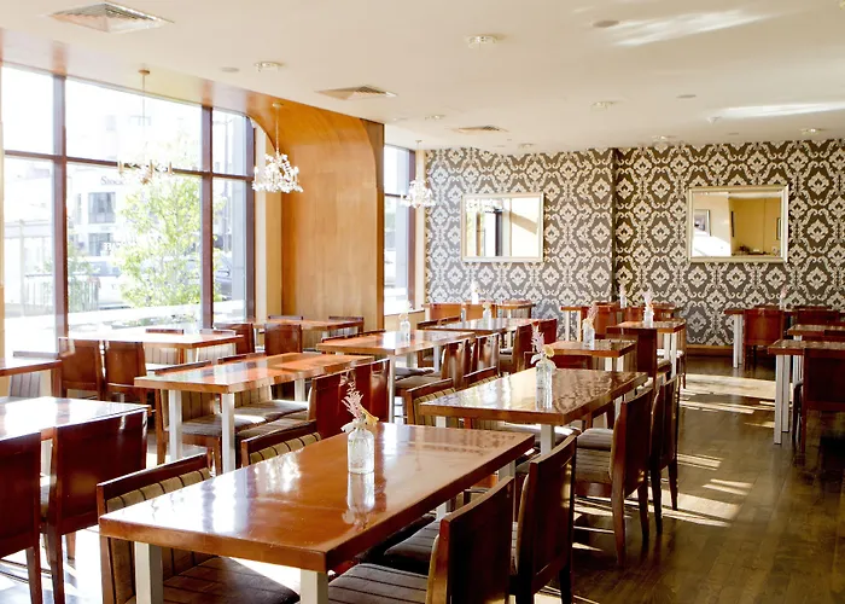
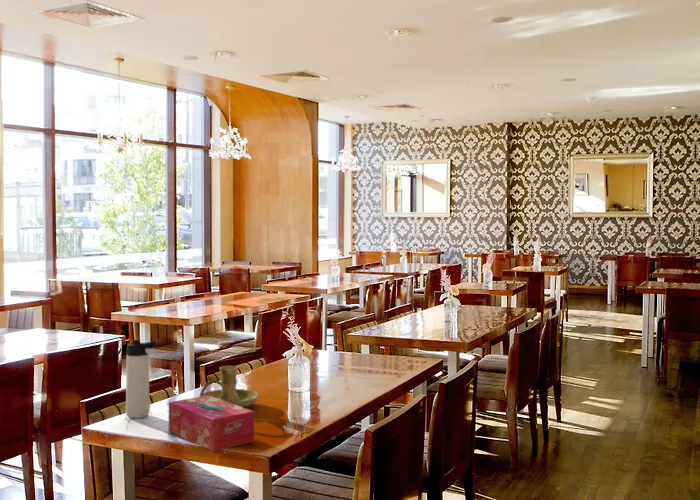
+ tissue box [168,396,255,452]
+ thermos bottle [125,339,159,419]
+ candle holder [198,365,259,408]
